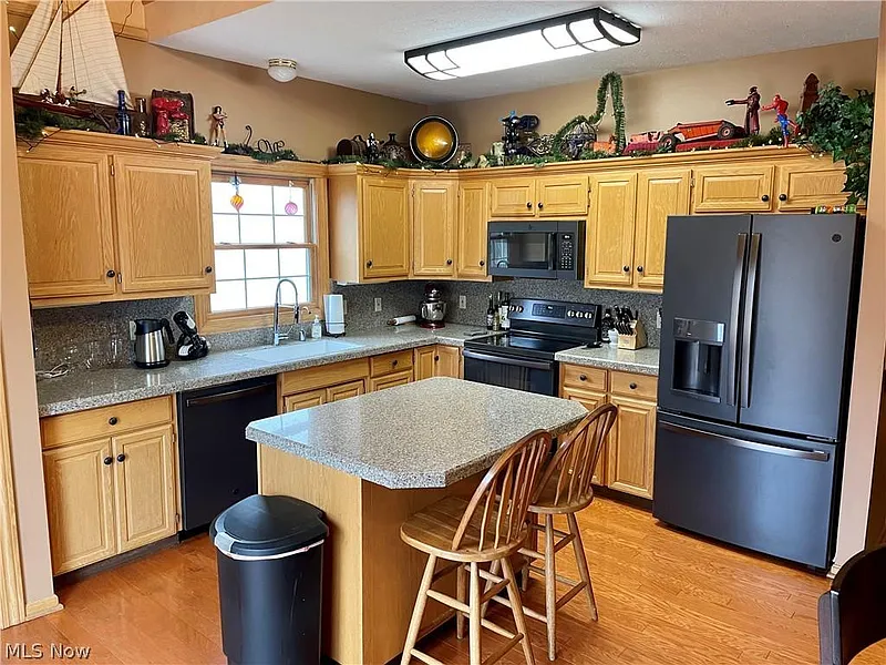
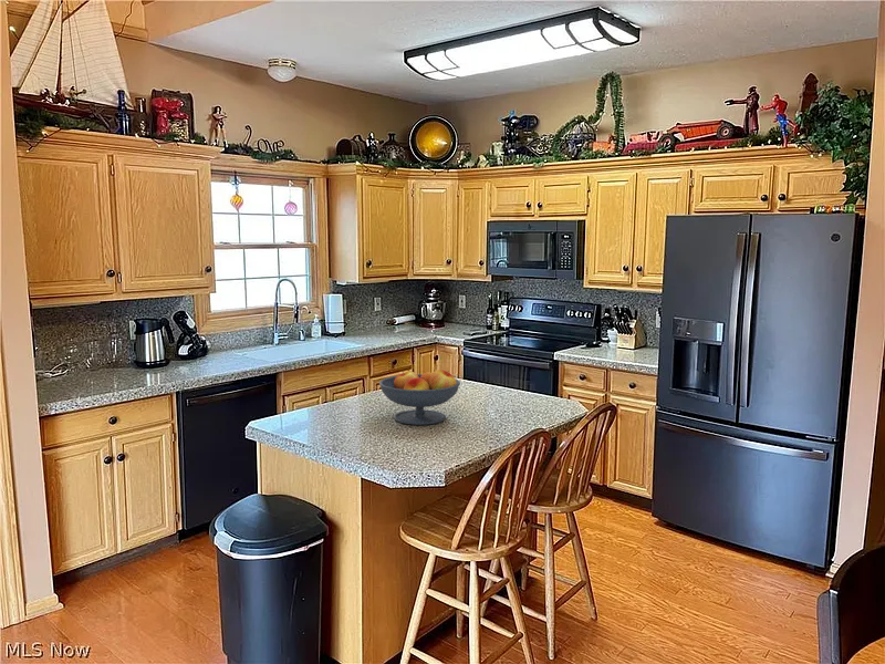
+ fruit bowl [378,369,461,426]
